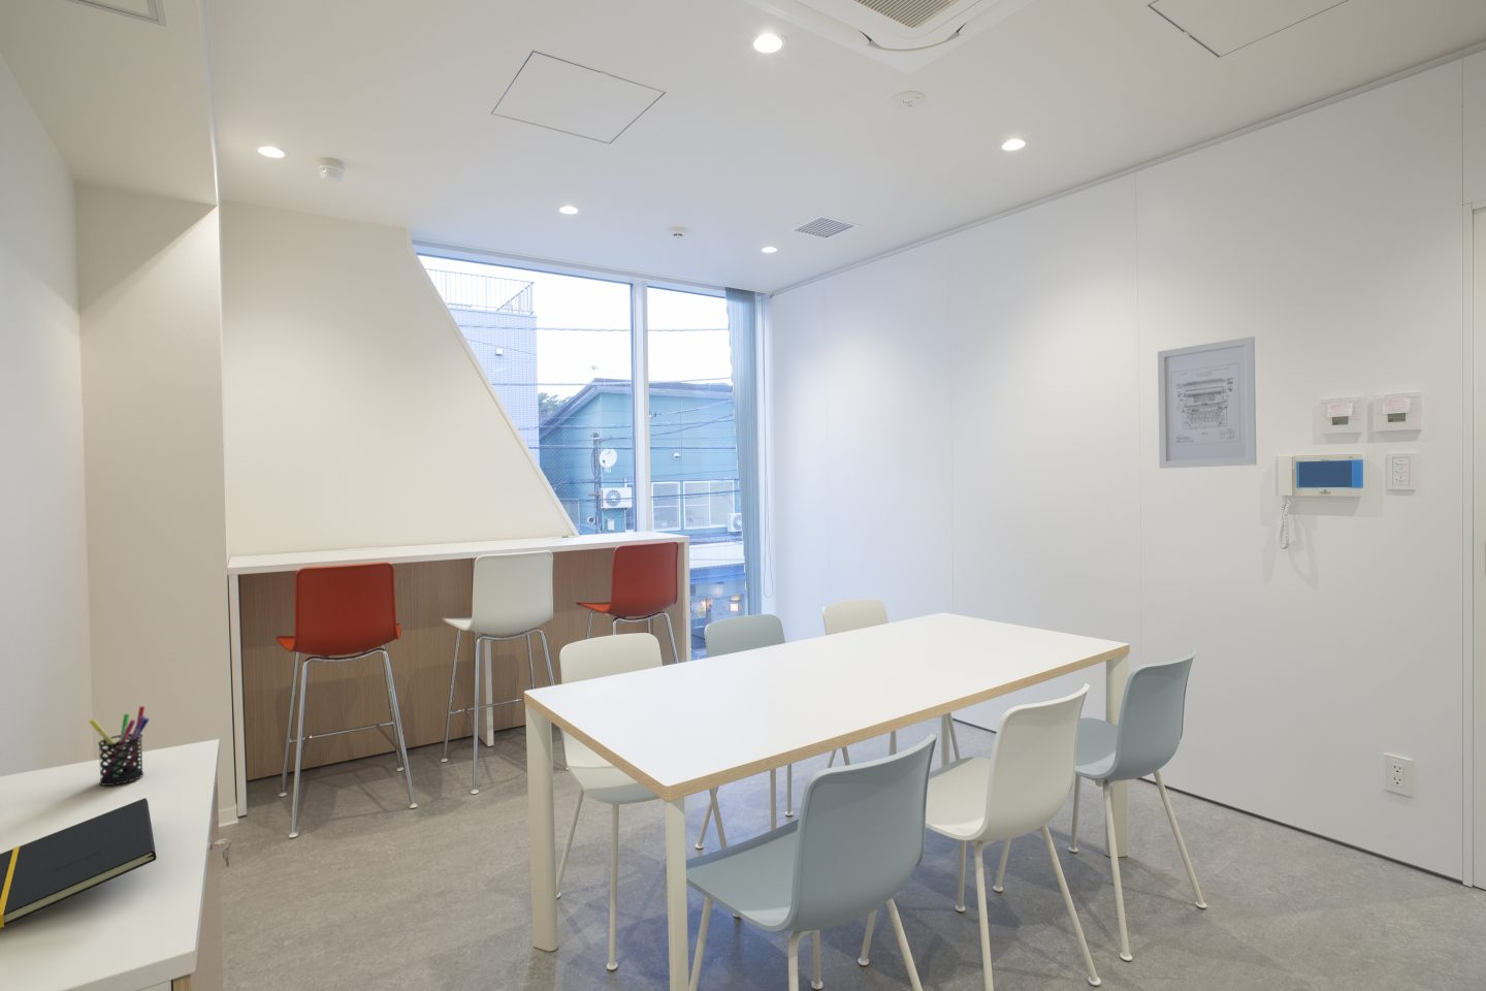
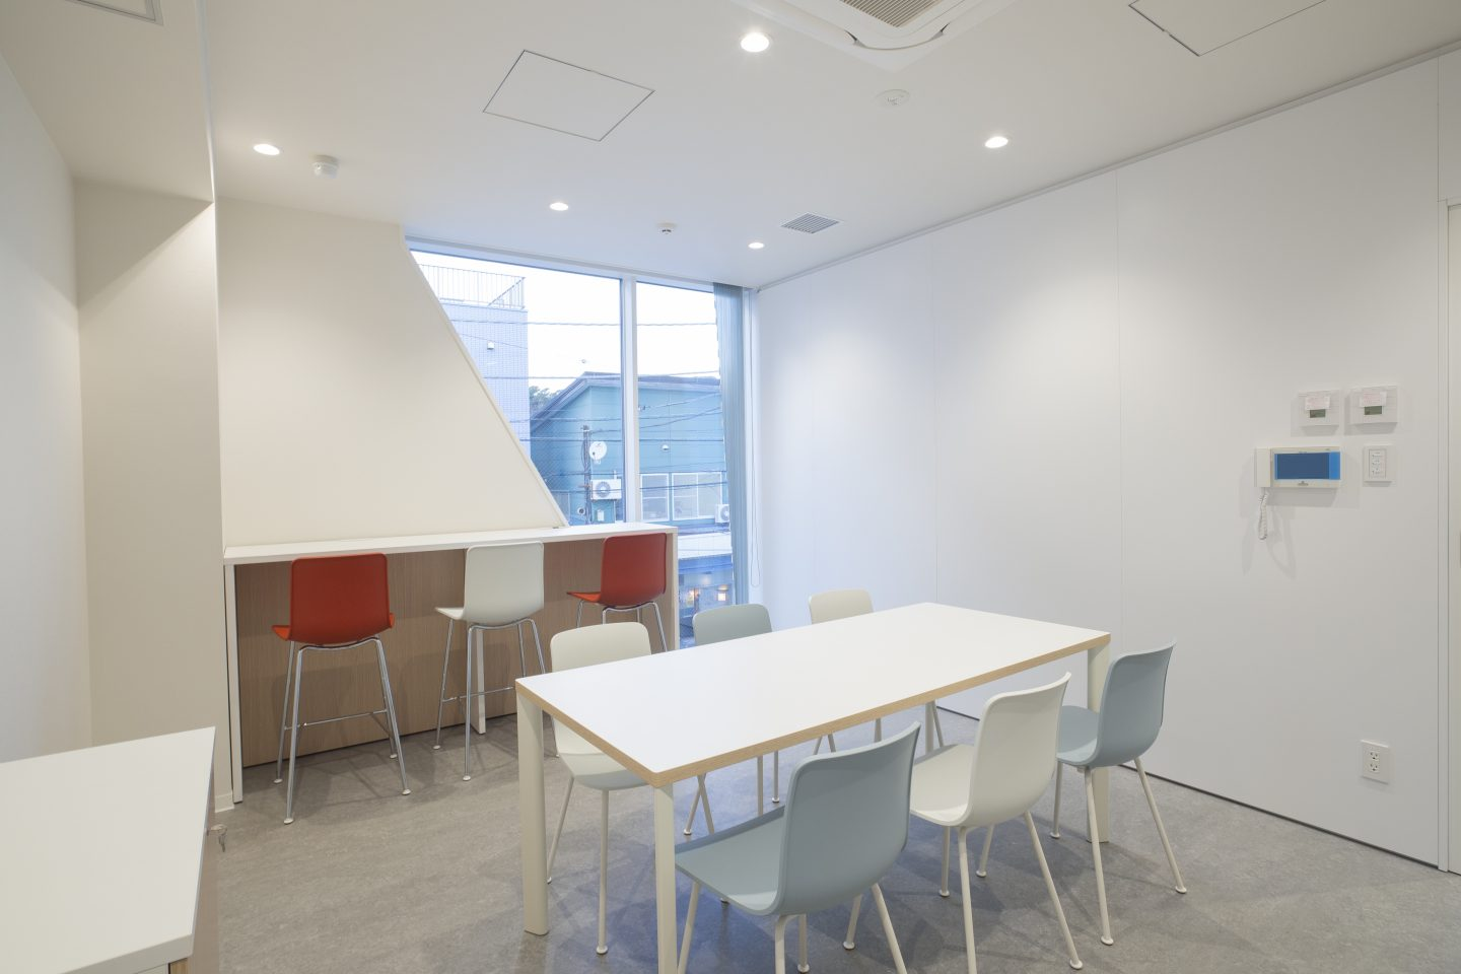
- pen holder [87,705,150,786]
- wall art [1157,335,1257,470]
- notepad [0,797,158,929]
